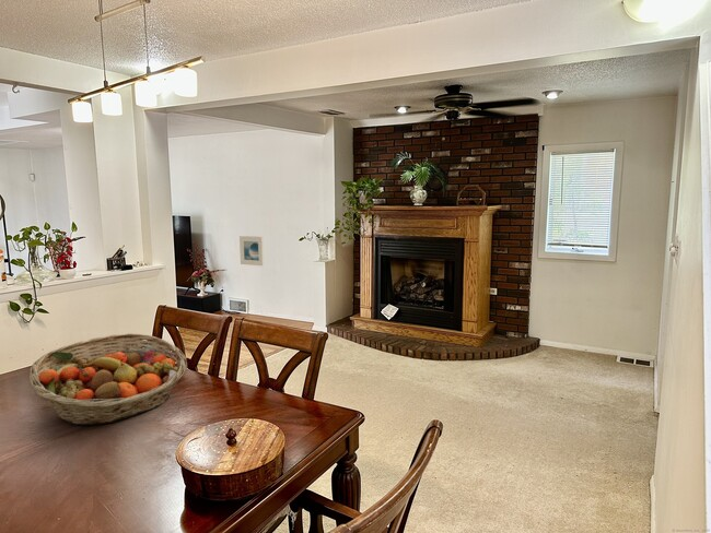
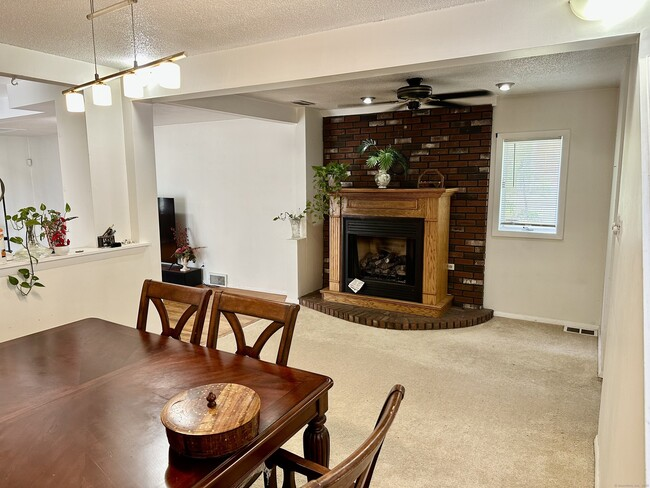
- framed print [238,235,265,266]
- fruit basket [28,332,188,426]
